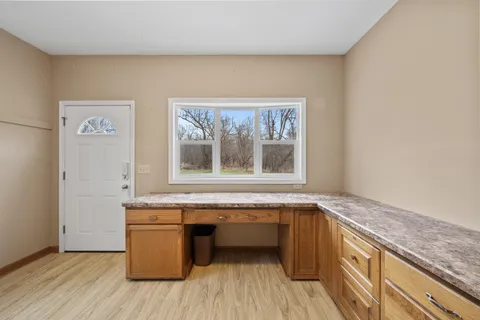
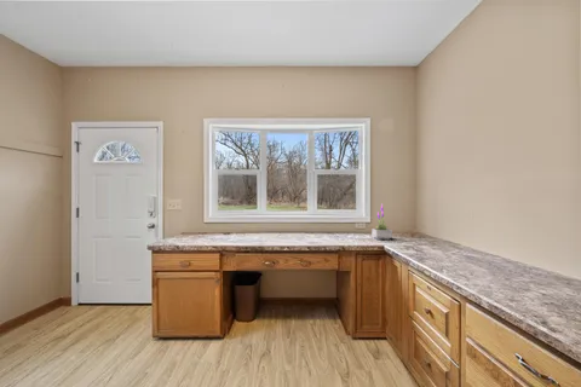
+ potted plant [370,202,393,241]
